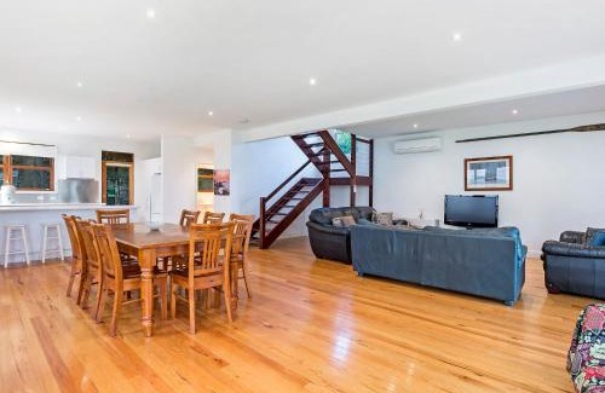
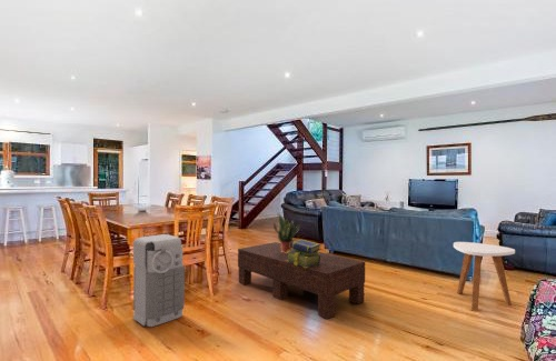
+ potted plant [272,212,300,253]
+ side table [453,241,516,311]
+ stack of books [287,239,322,268]
+ grenade [132,233,186,328]
+ coffee table [237,241,366,320]
